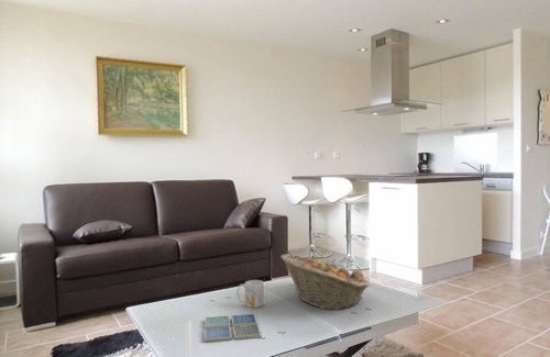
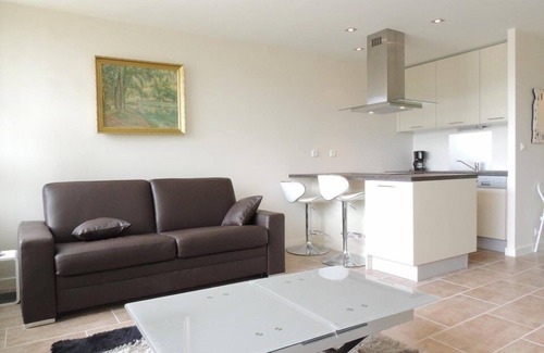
- mug [235,279,265,309]
- drink coaster [204,313,262,343]
- fruit basket [279,253,372,311]
